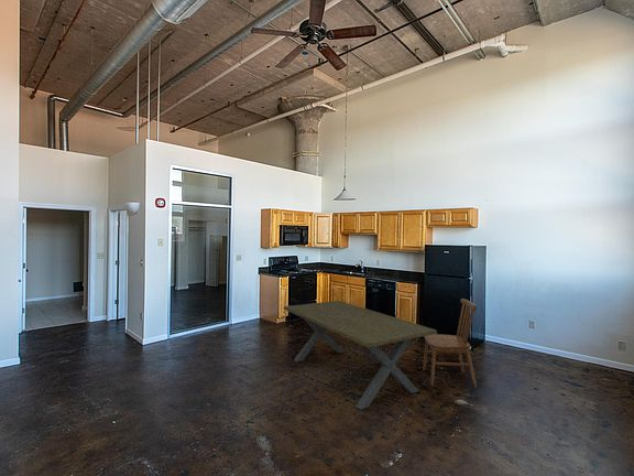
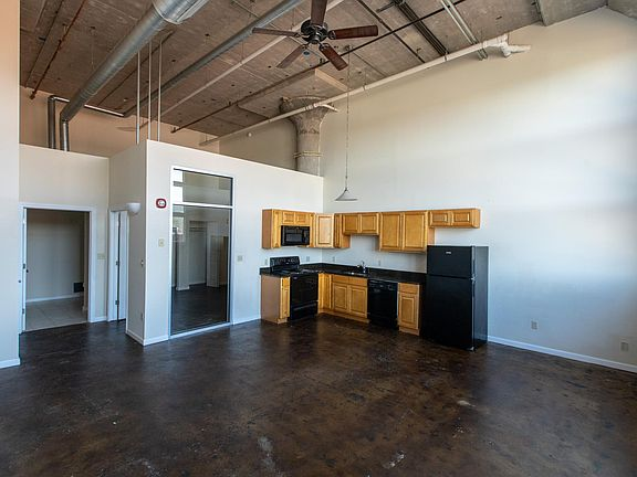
- dining chair [422,298,478,389]
- dining table [283,300,438,411]
